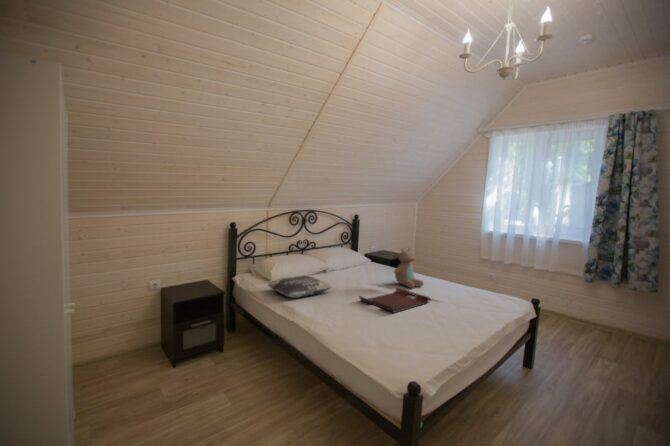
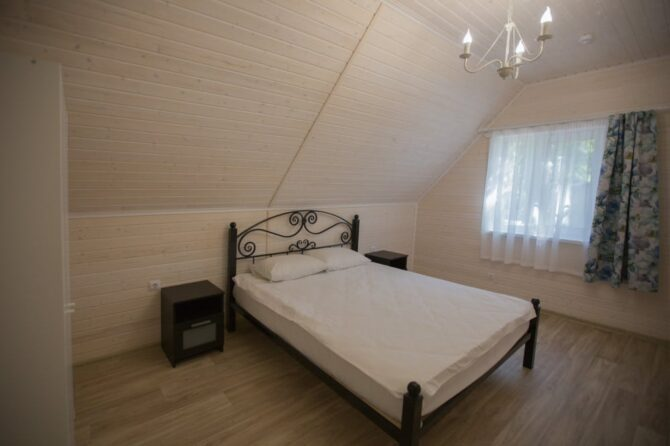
- teddy bear [393,246,425,289]
- cushion [267,275,333,299]
- serving tray [358,287,431,314]
